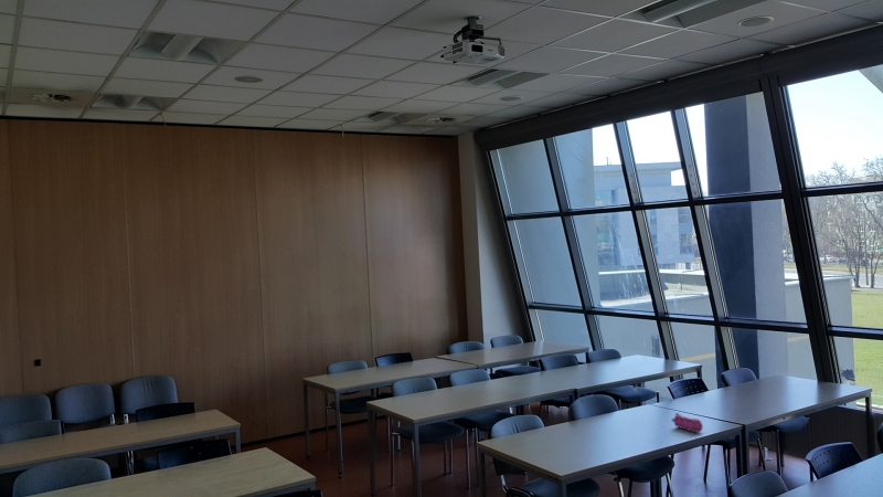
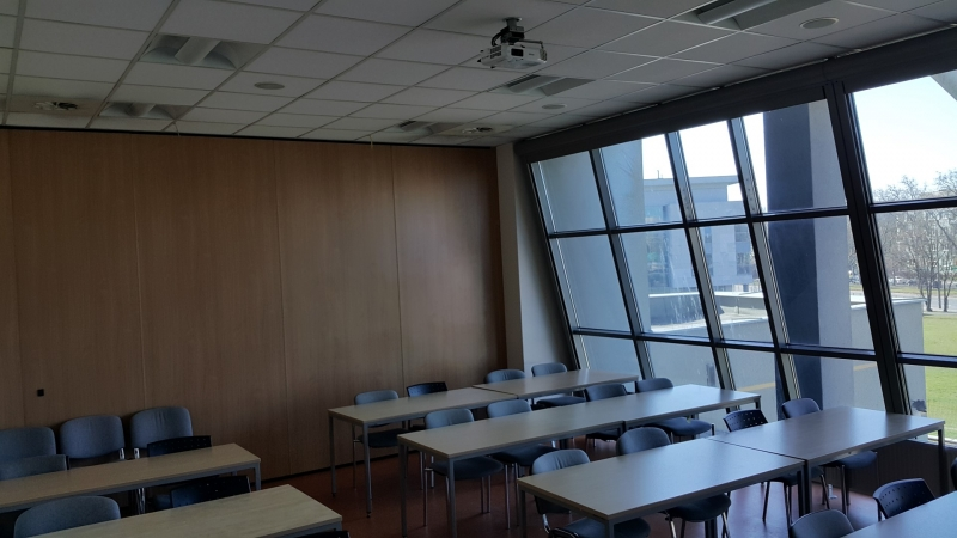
- pencil case [671,412,704,434]
